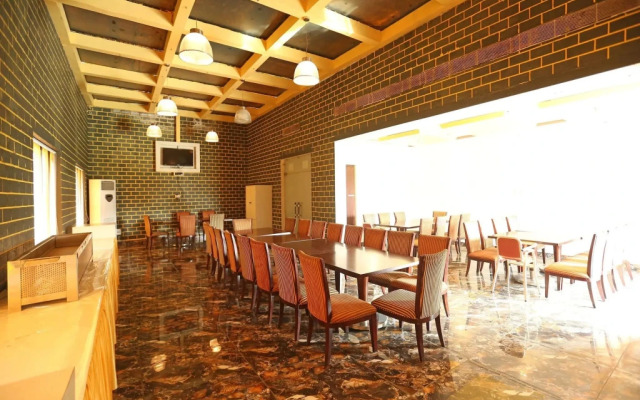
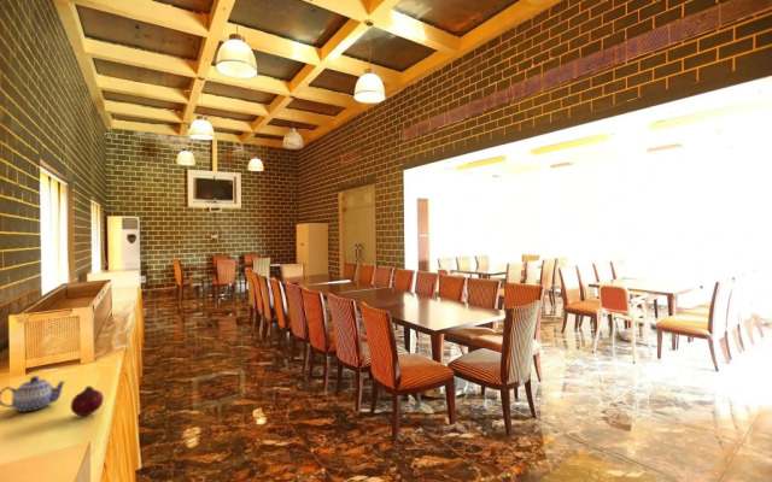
+ fruit [70,386,105,418]
+ teapot [0,375,66,413]
